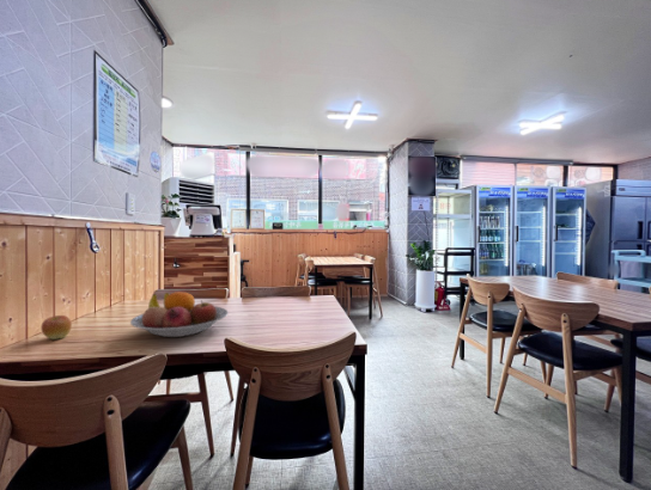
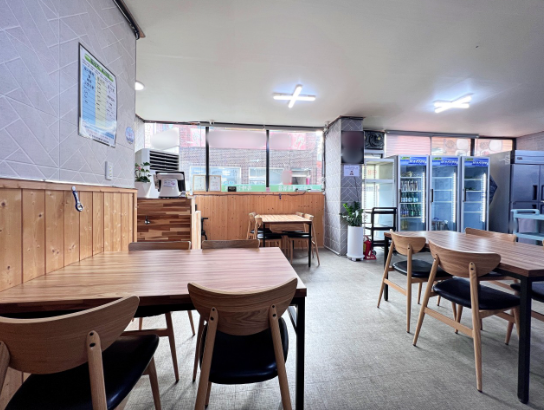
- apple [39,314,73,341]
- fruit bowl [129,290,229,338]
